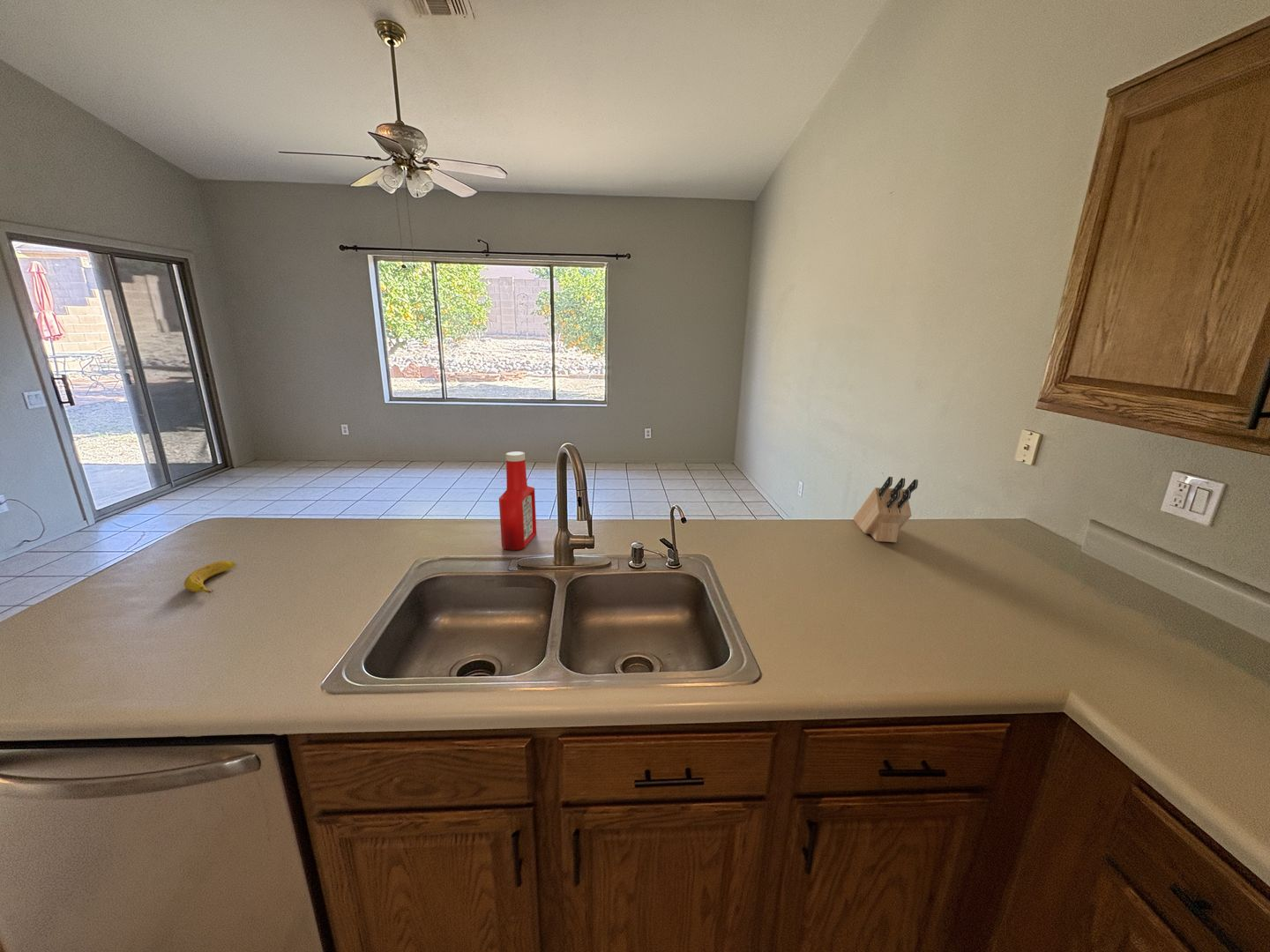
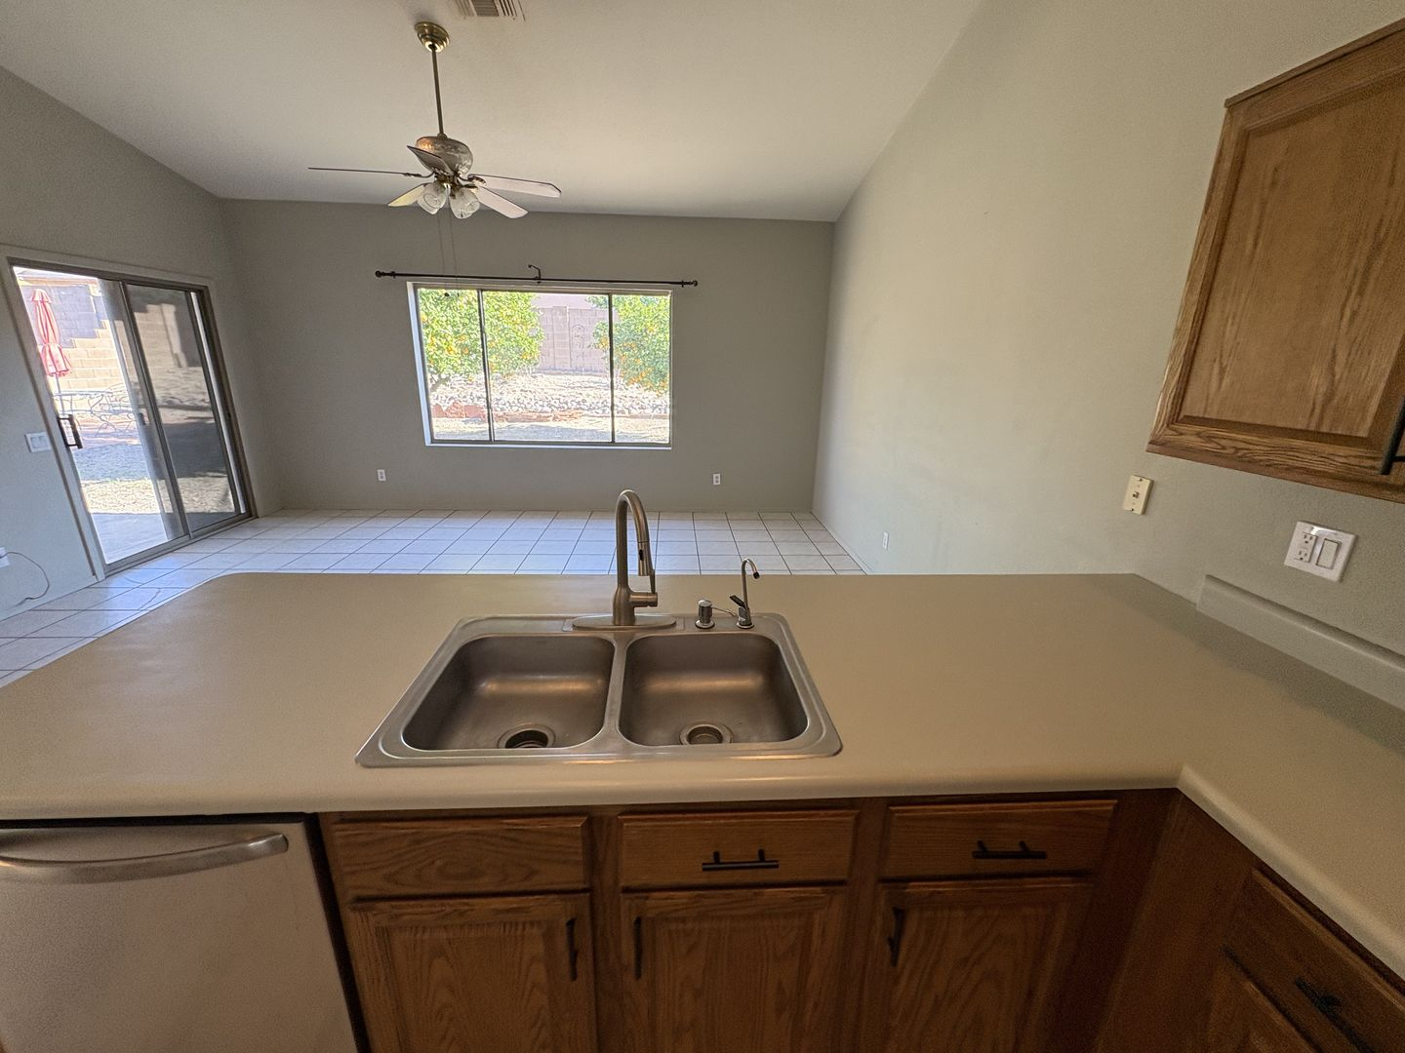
- soap bottle [498,451,537,551]
- banana [183,560,236,594]
- knife block [853,476,919,543]
